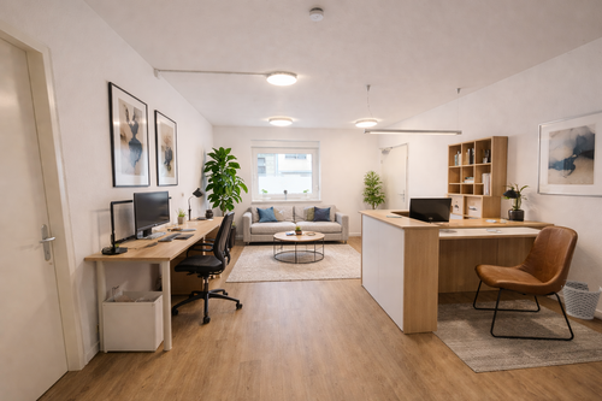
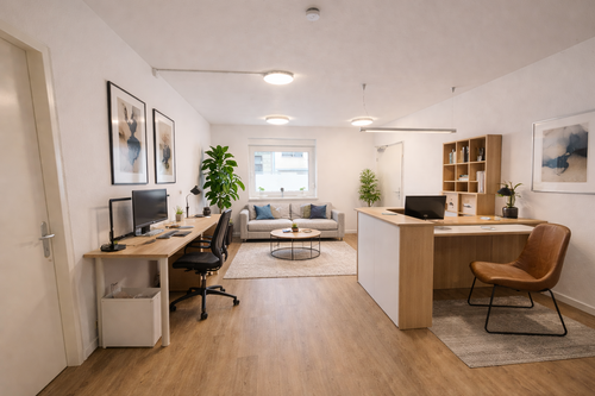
- wastebasket [561,279,602,320]
